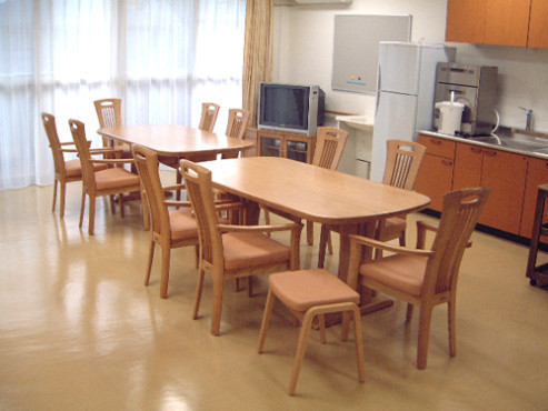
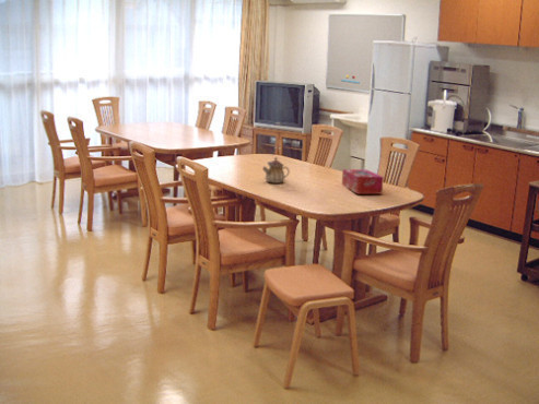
+ tissue box [341,168,385,195]
+ teapot [261,156,291,185]
